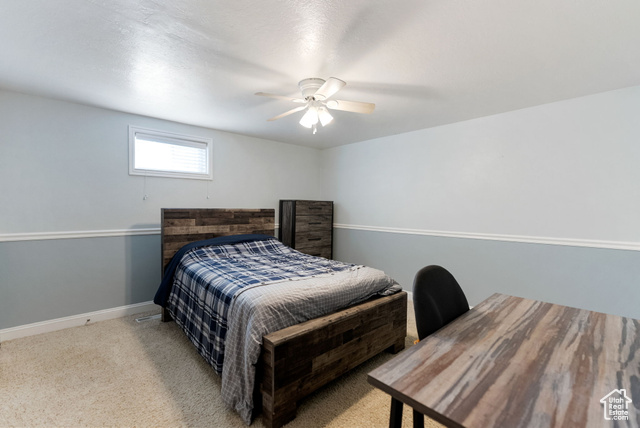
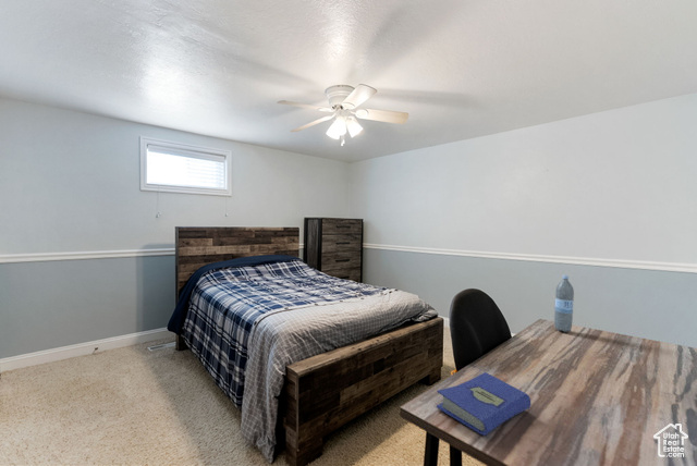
+ water bottle [553,274,575,333]
+ hardcover book [436,371,531,437]
